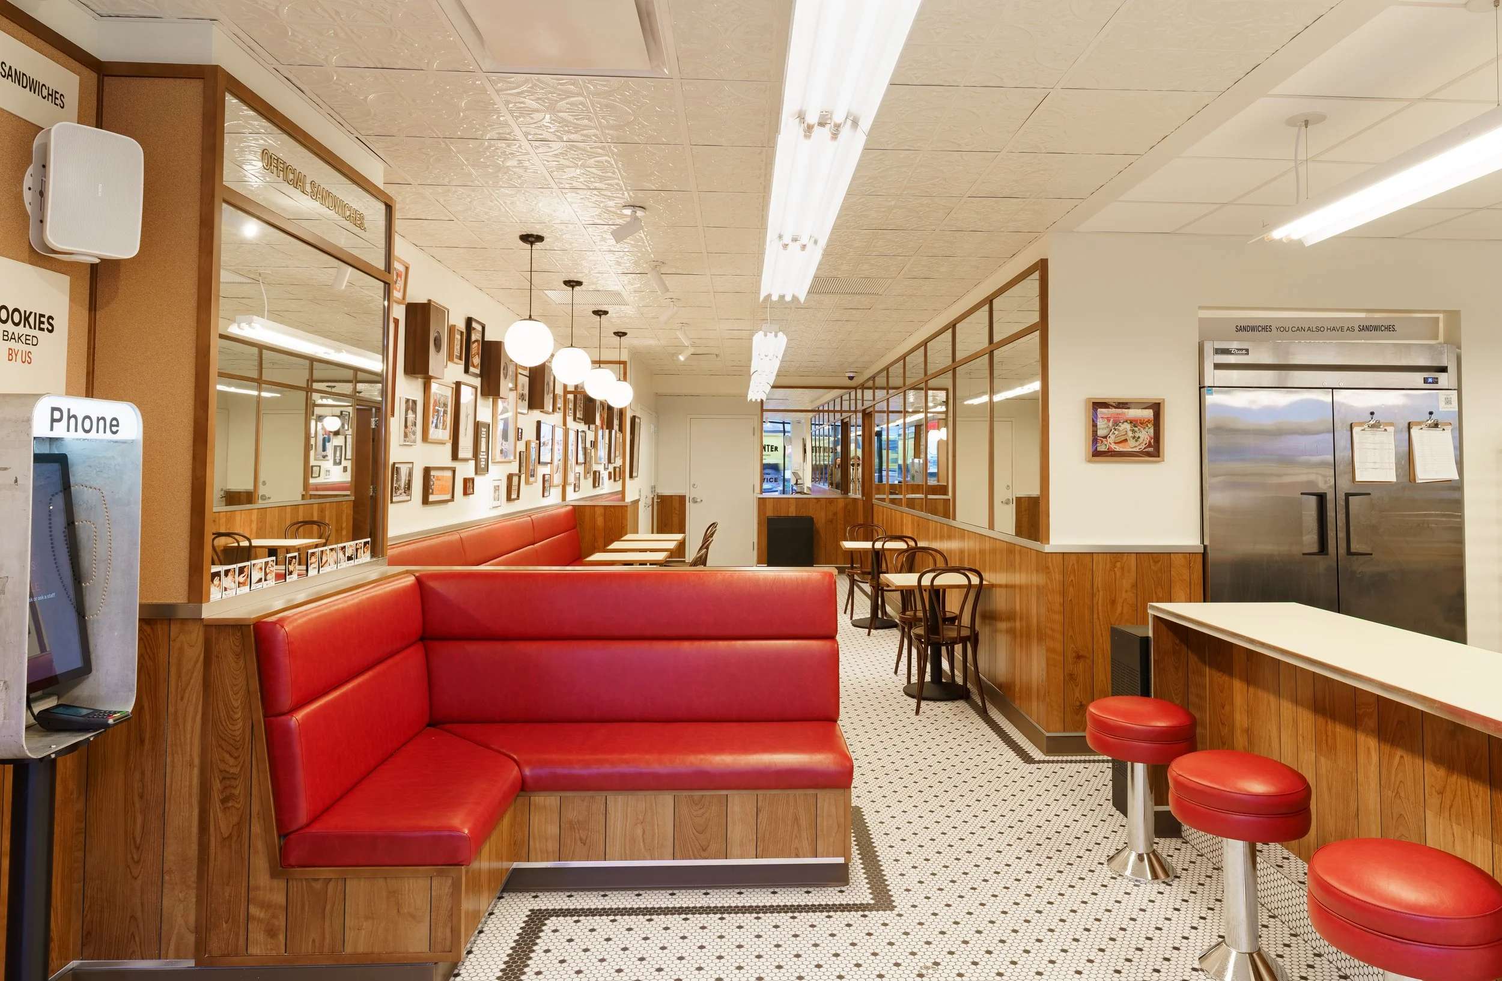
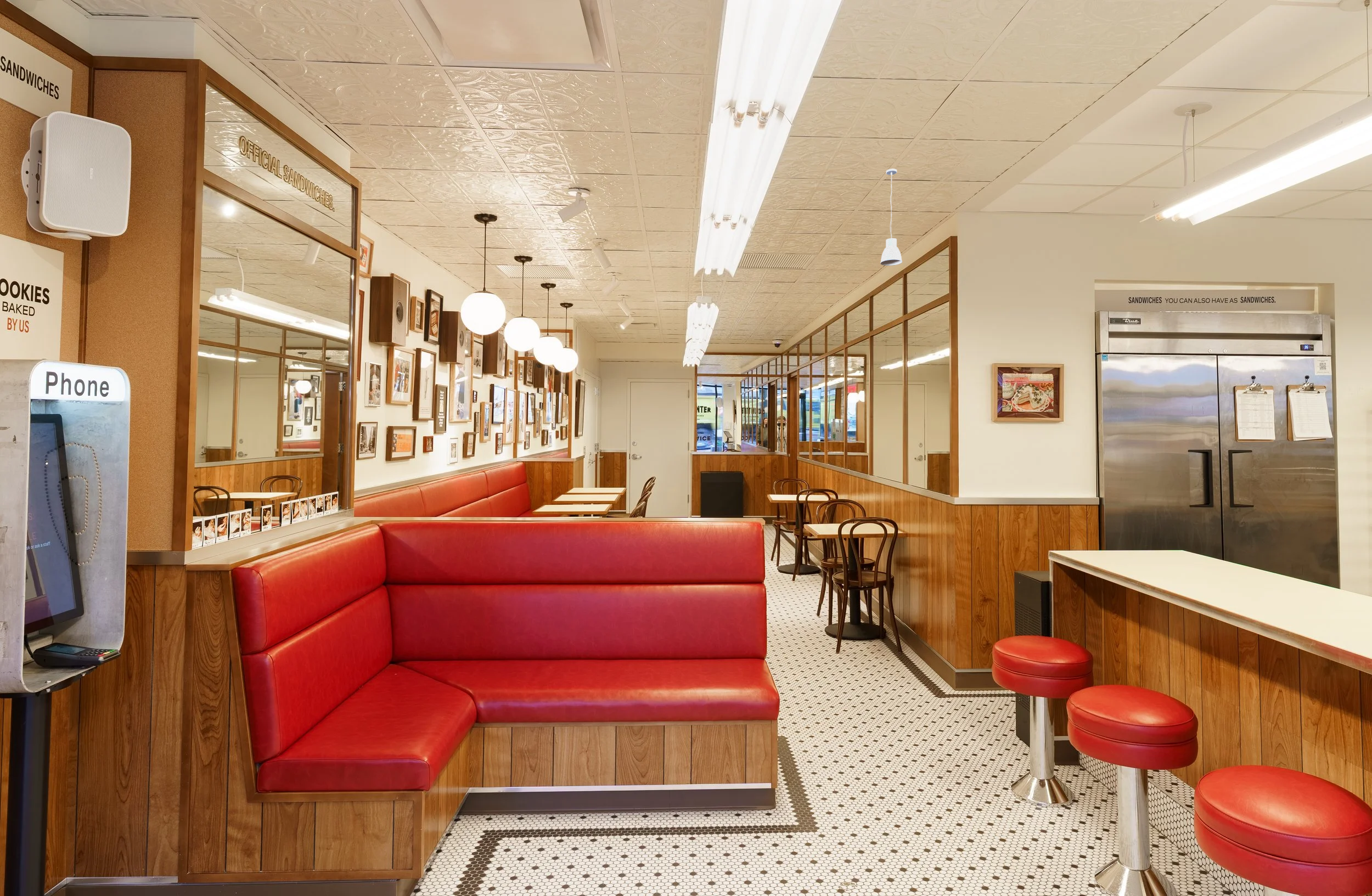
+ pendant light [880,168,903,266]
